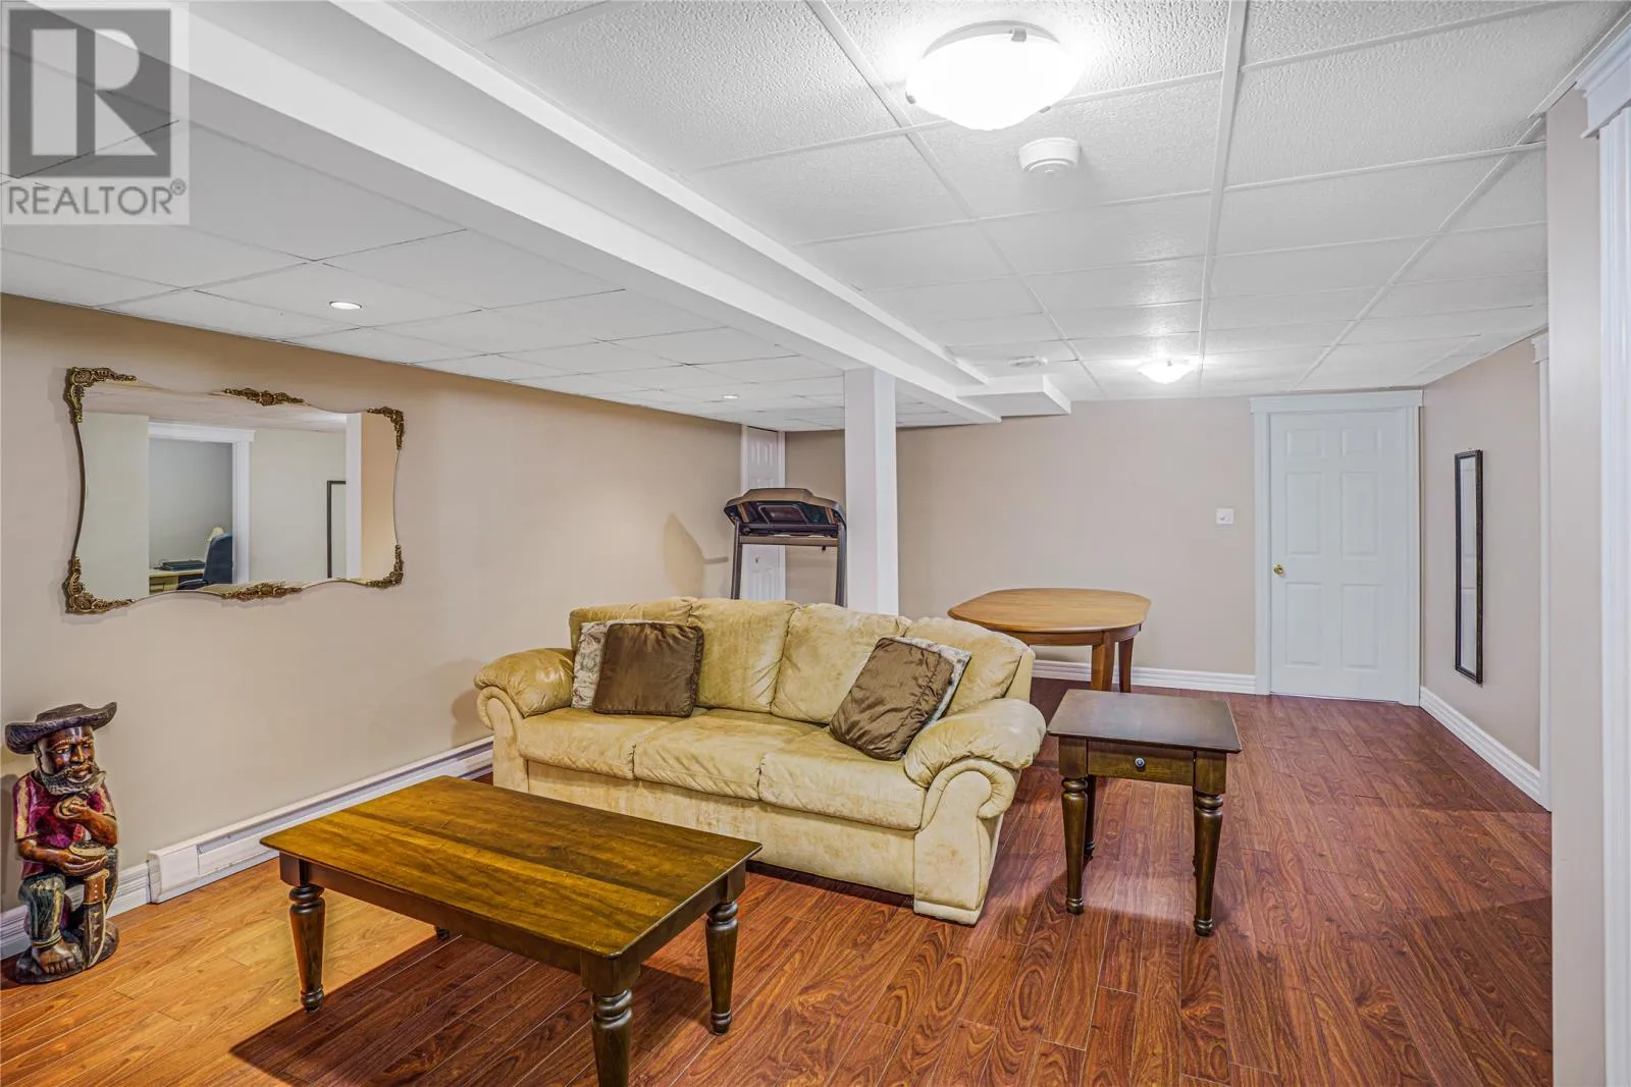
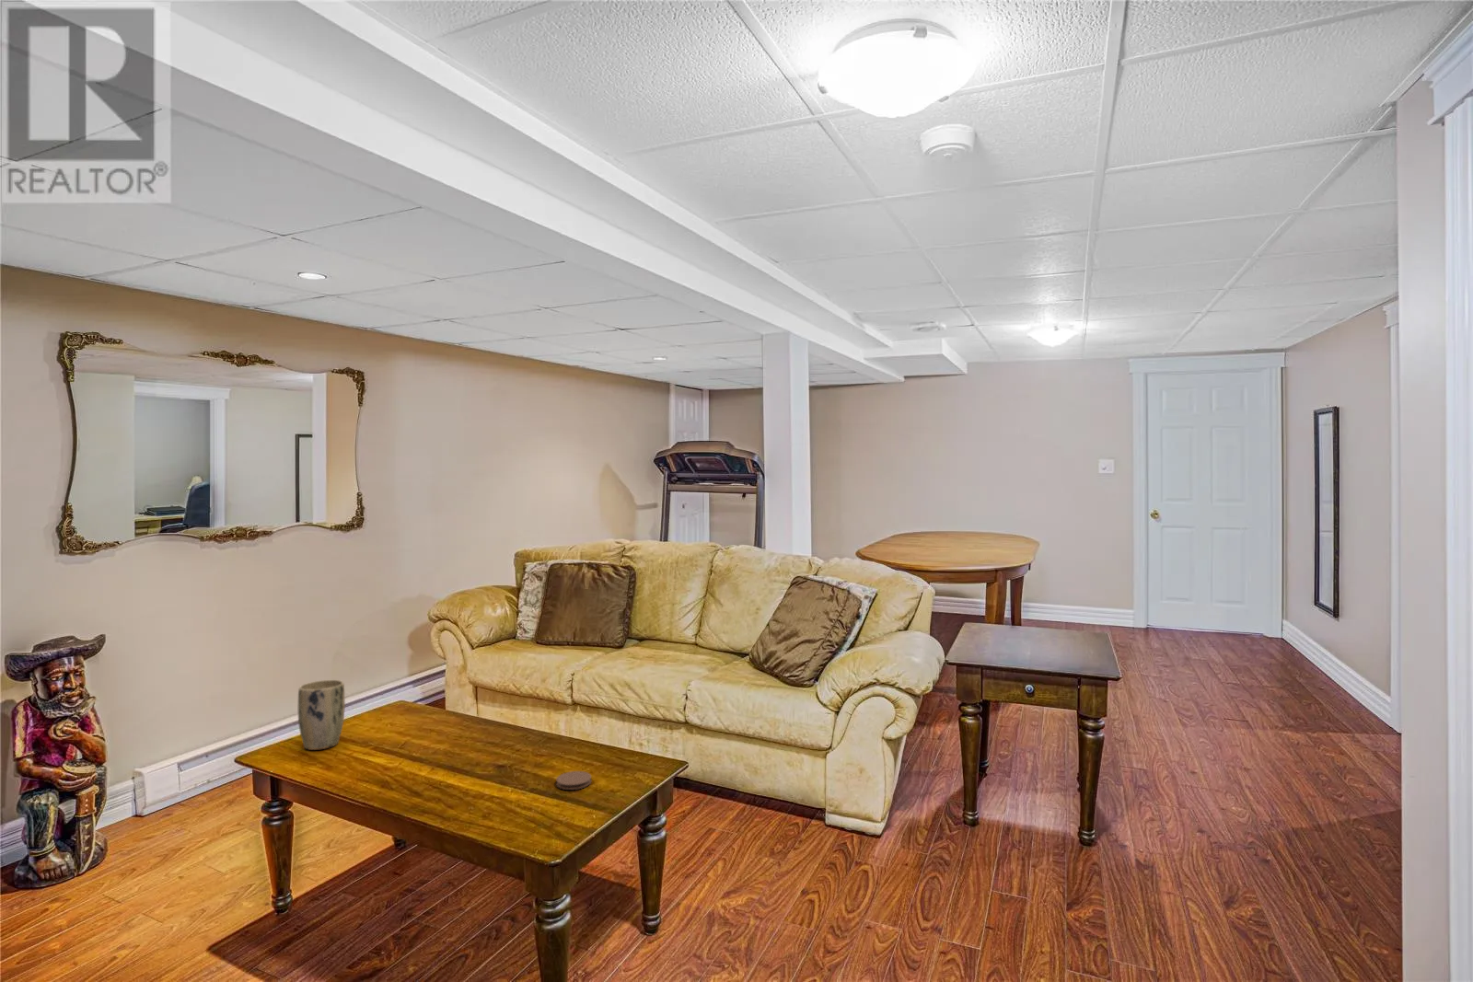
+ plant pot [297,680,346,751]
+ coaster [556,770,592,790]
